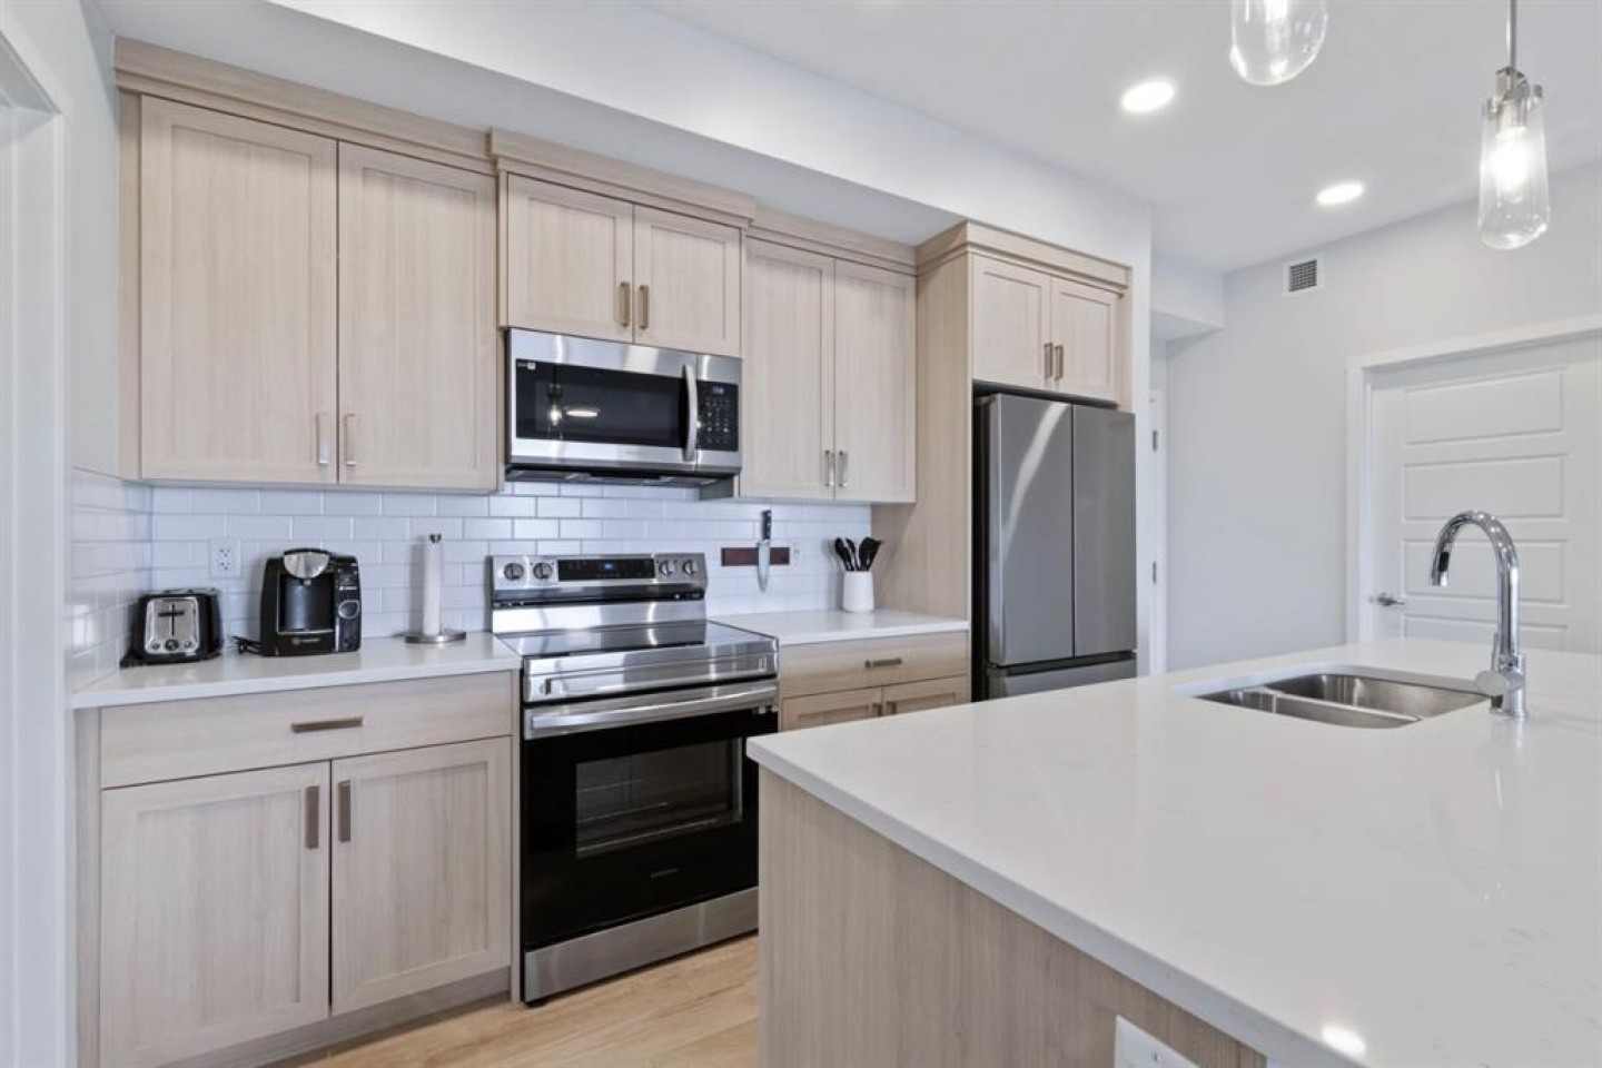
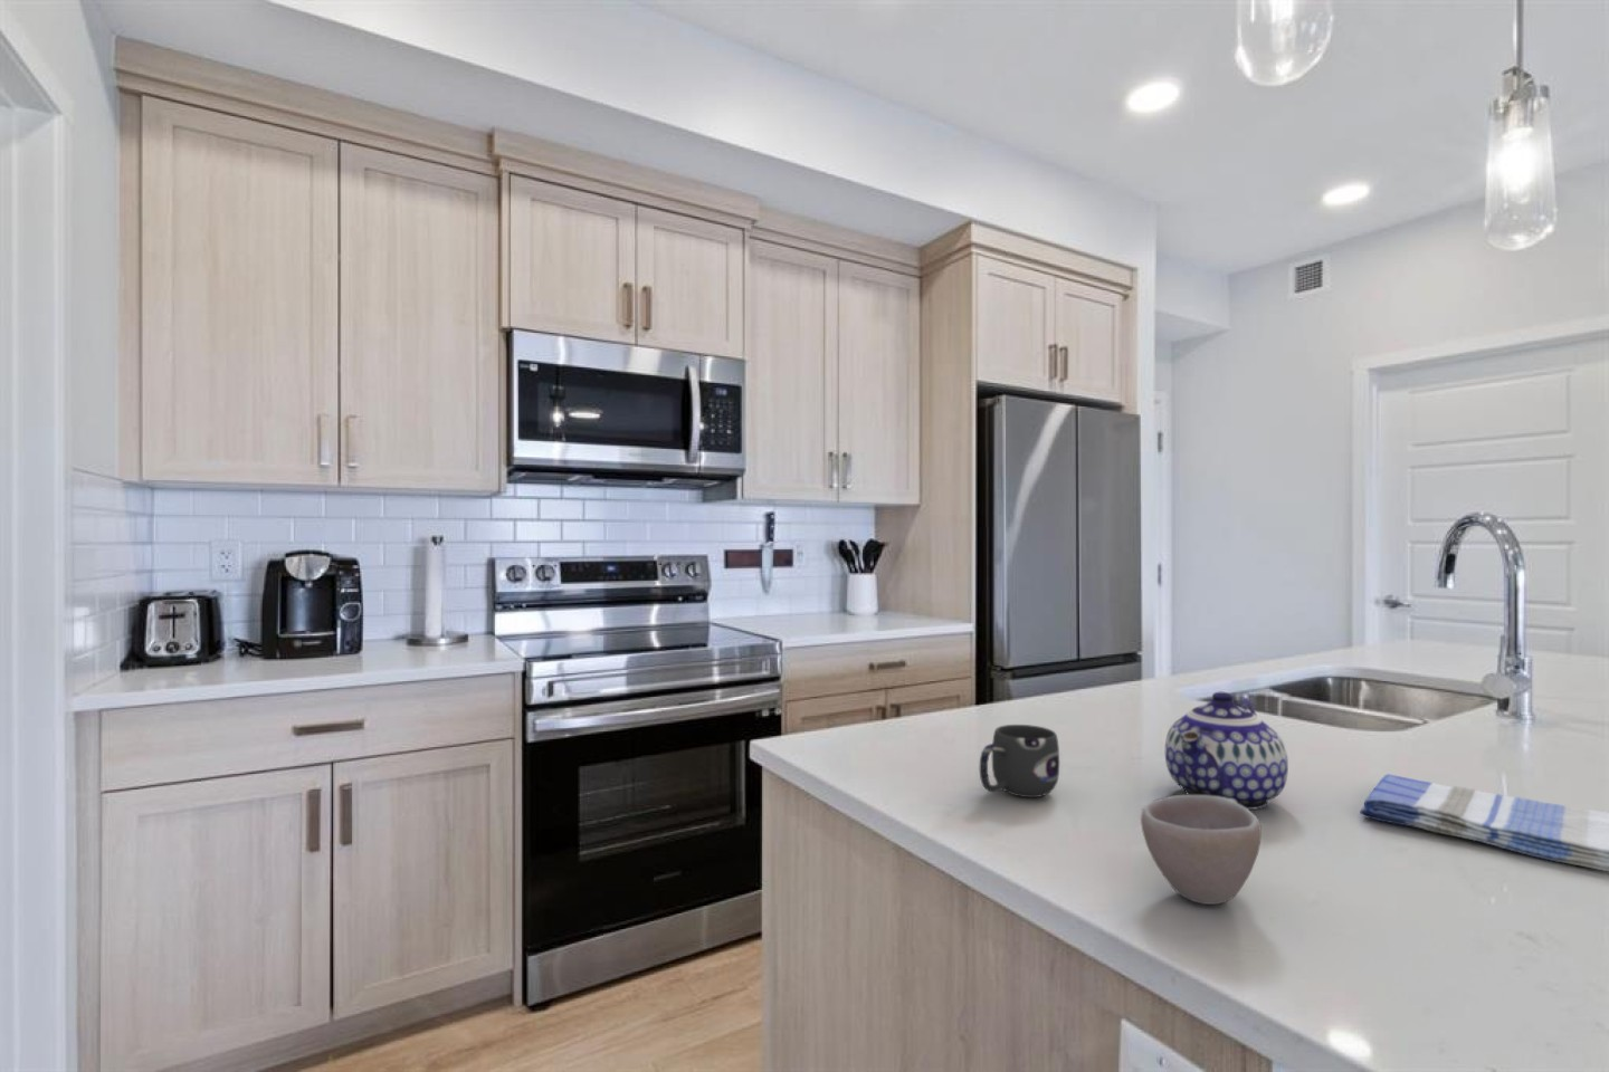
+ cup [1140,794,1263,906]
+ mug [979,724,1061,798]
+ dish towel [1359,773,1609,872]
+ teapot [1165,692,1289,811]
